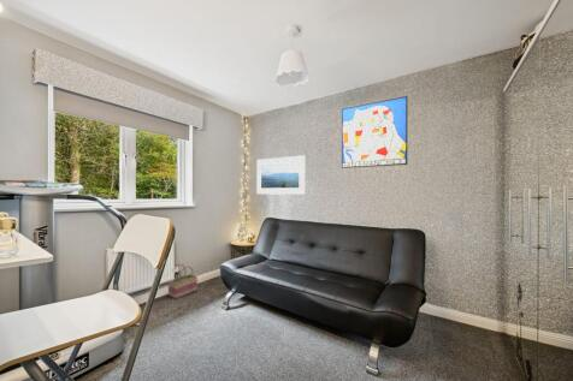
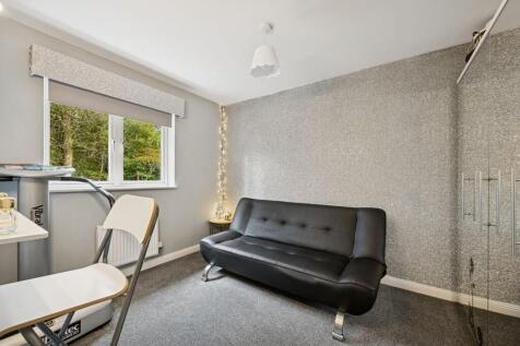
- wall art [341,95,408,169]
- basket [167,263,199,300]
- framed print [255,154,307,196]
